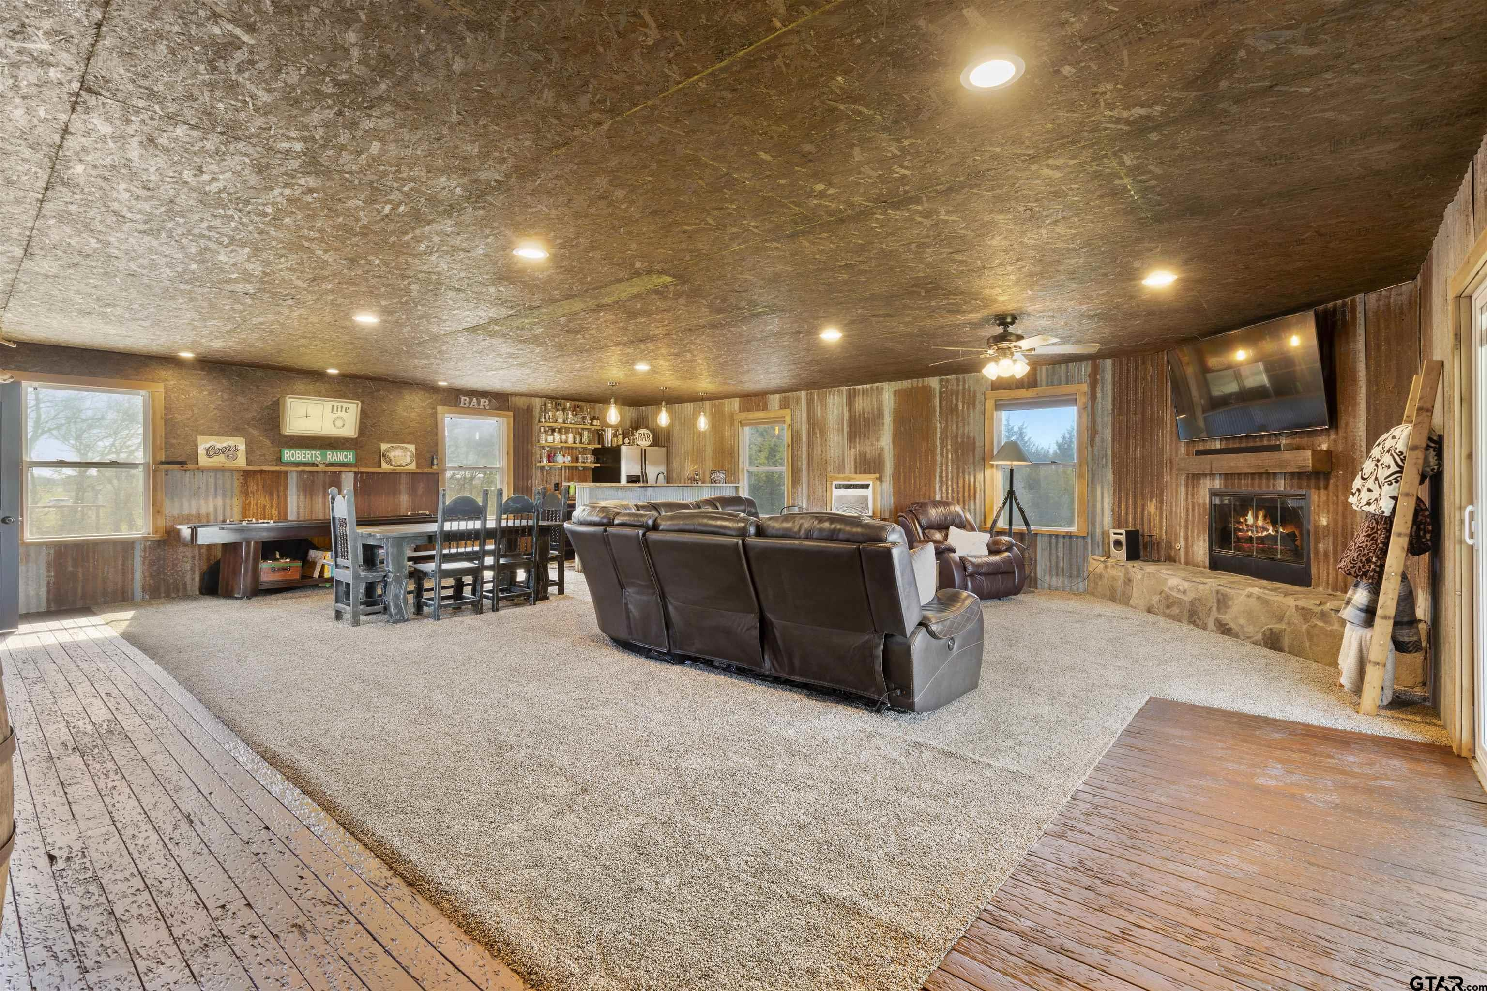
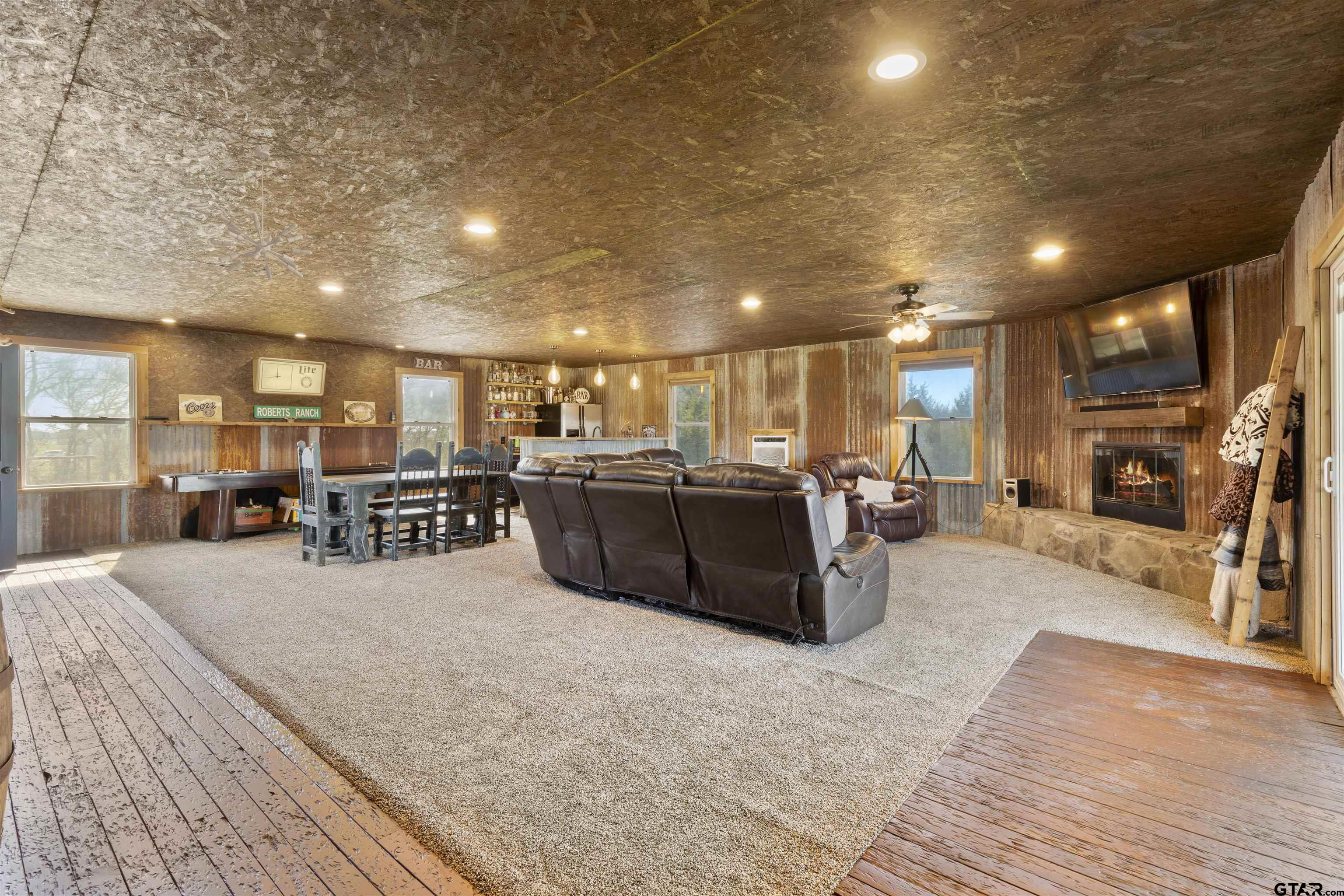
+ chandelier [210,149,312,280]
